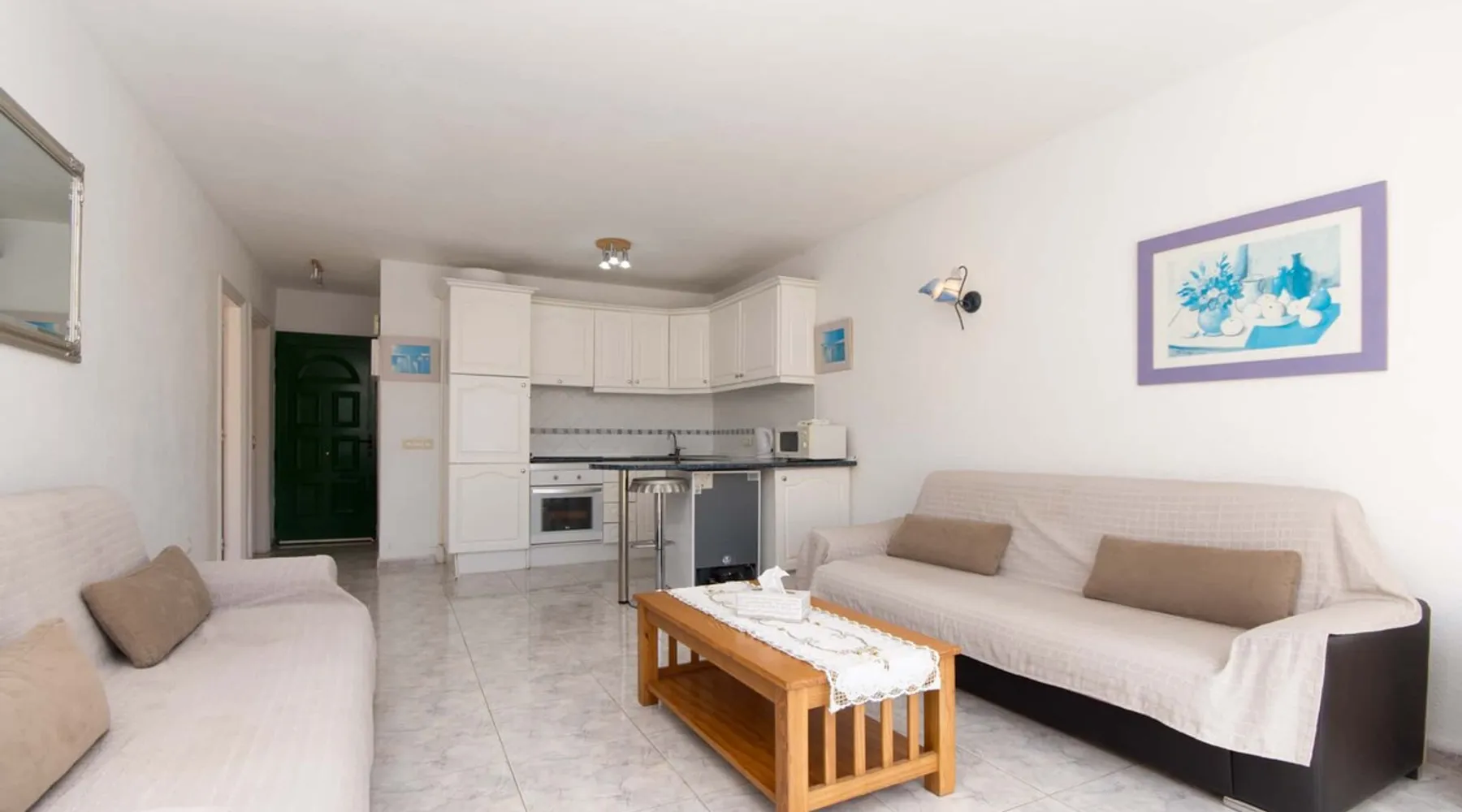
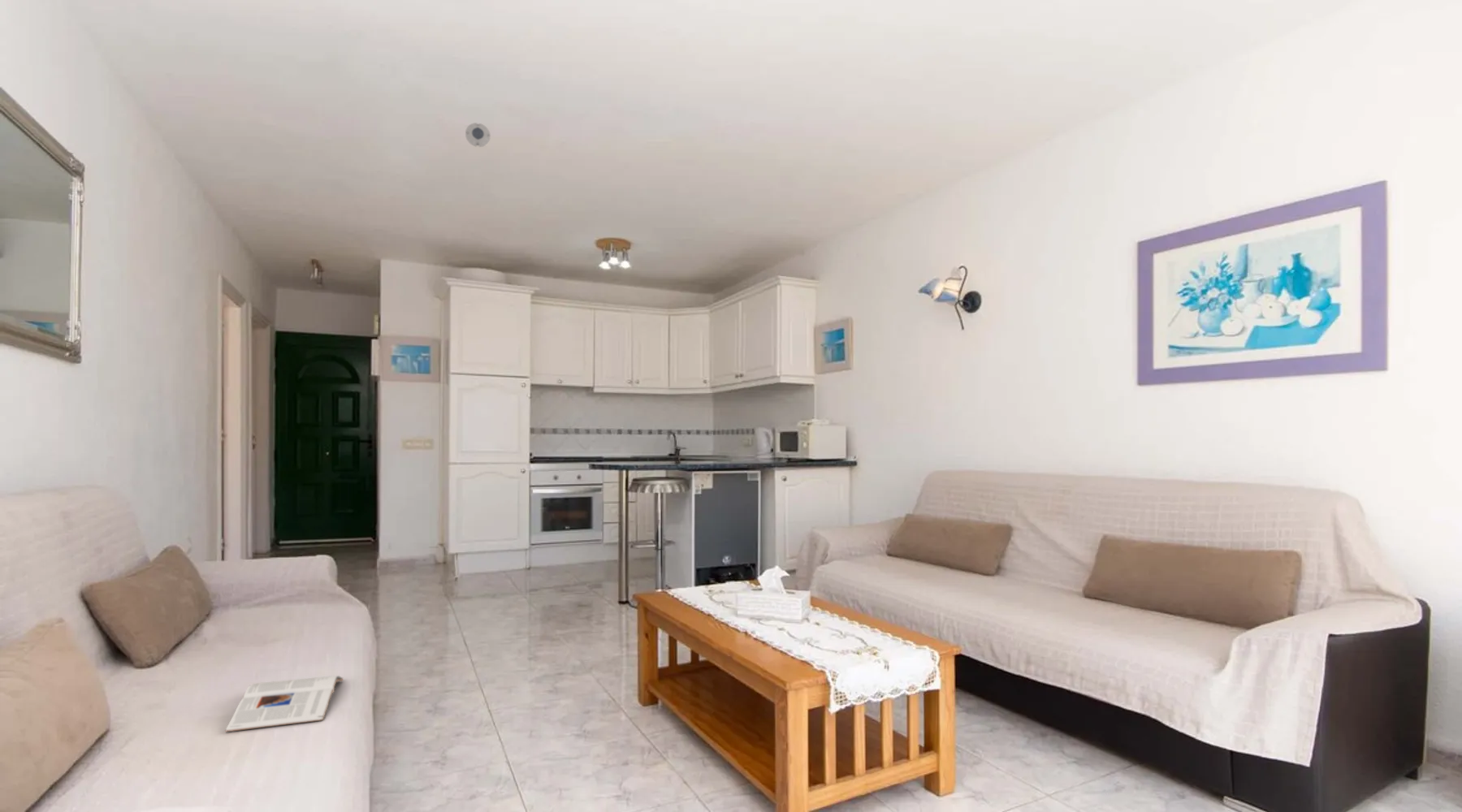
+ magazine [224,675,344,733]
+ smoke detector [465,122,491,148]
